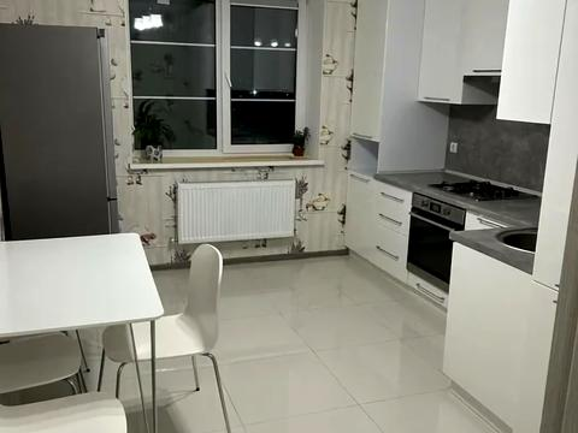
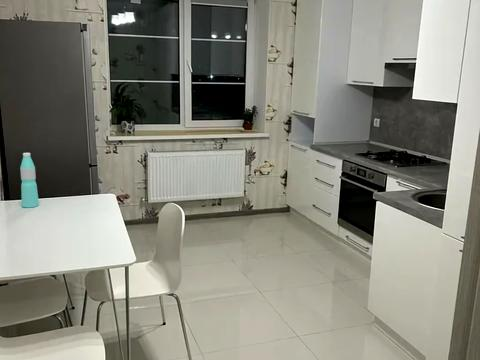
+ water bottle [19,152,40,208]
